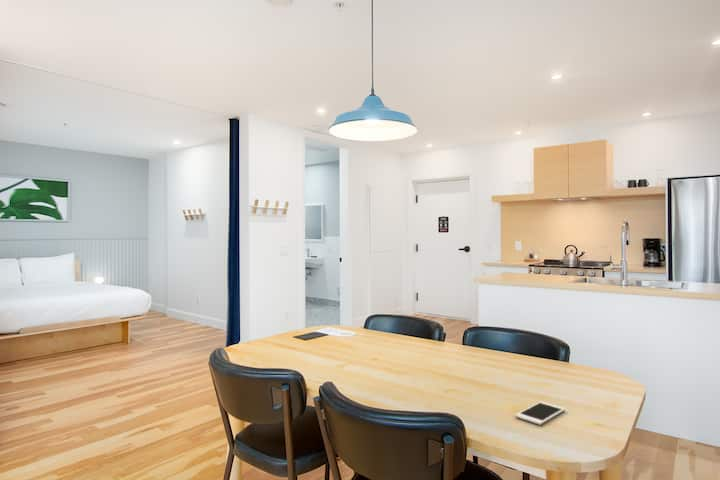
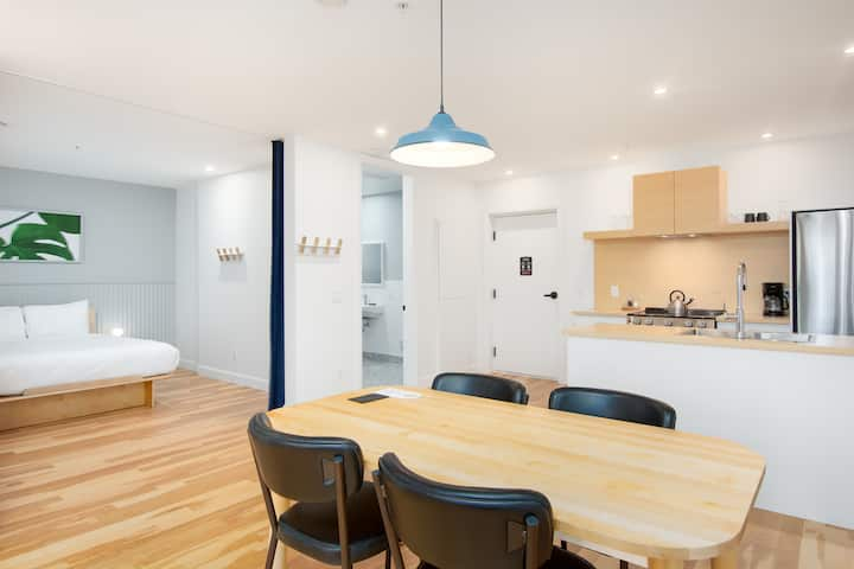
- cell phone [514,401,566,426]
